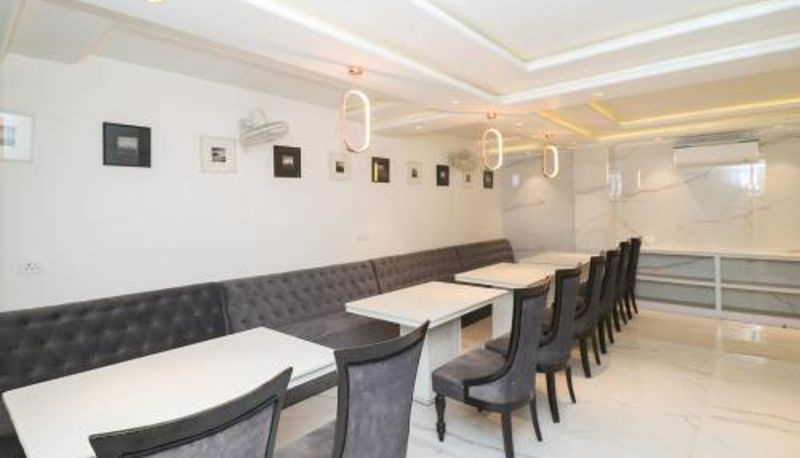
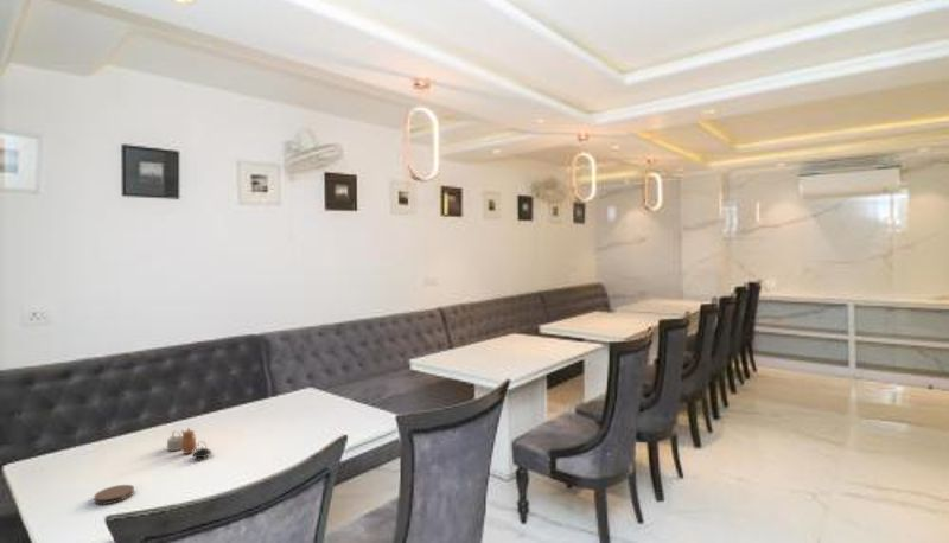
+ coaster [93,484,135,505]
+ teapot [166,427,214,459]
